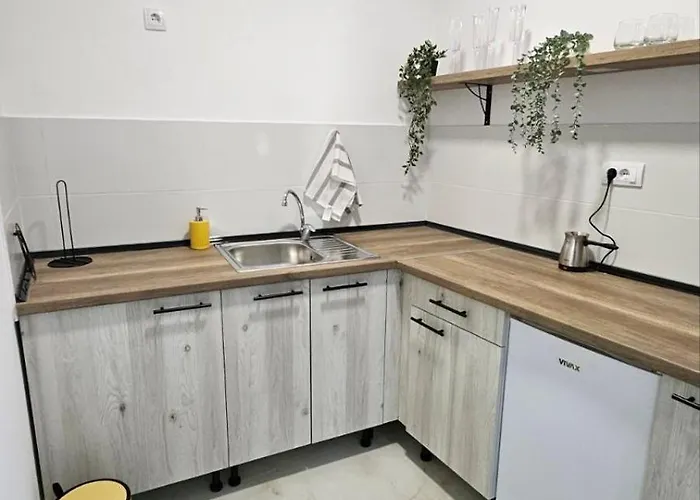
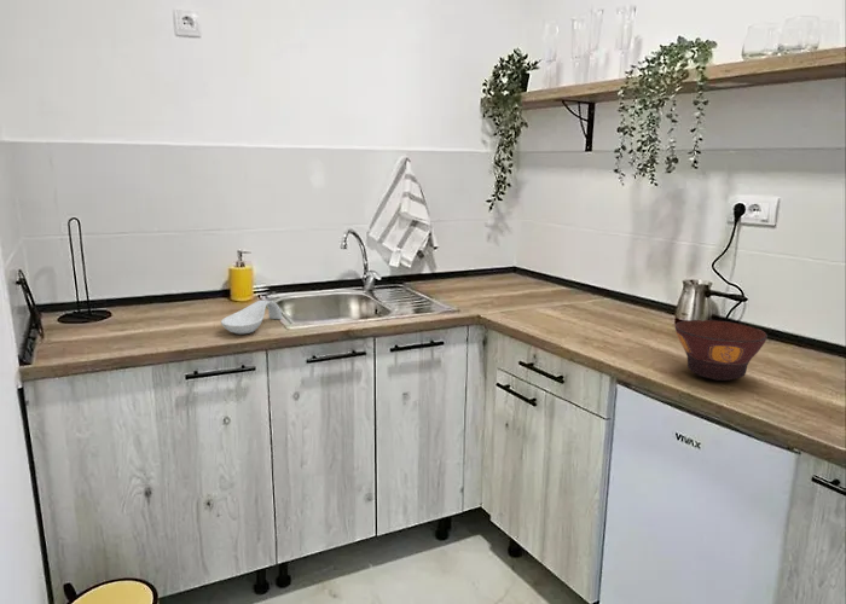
+ spoon rest [220,300,283,335]
+ bowl [674,319,769,382]
